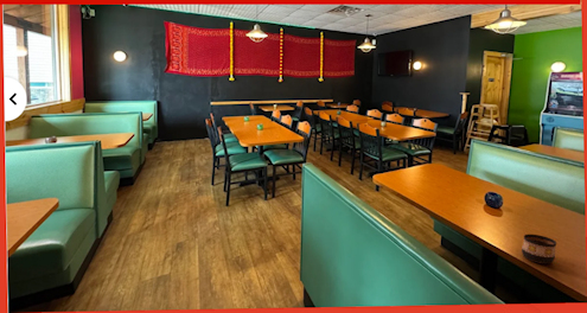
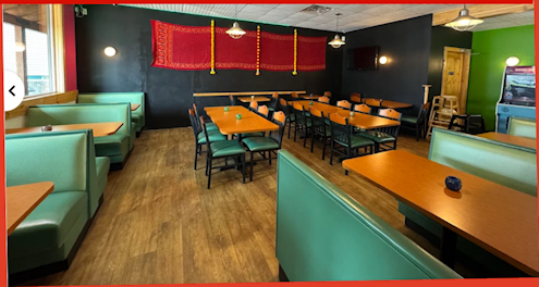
- cup [521,234,557,264]
